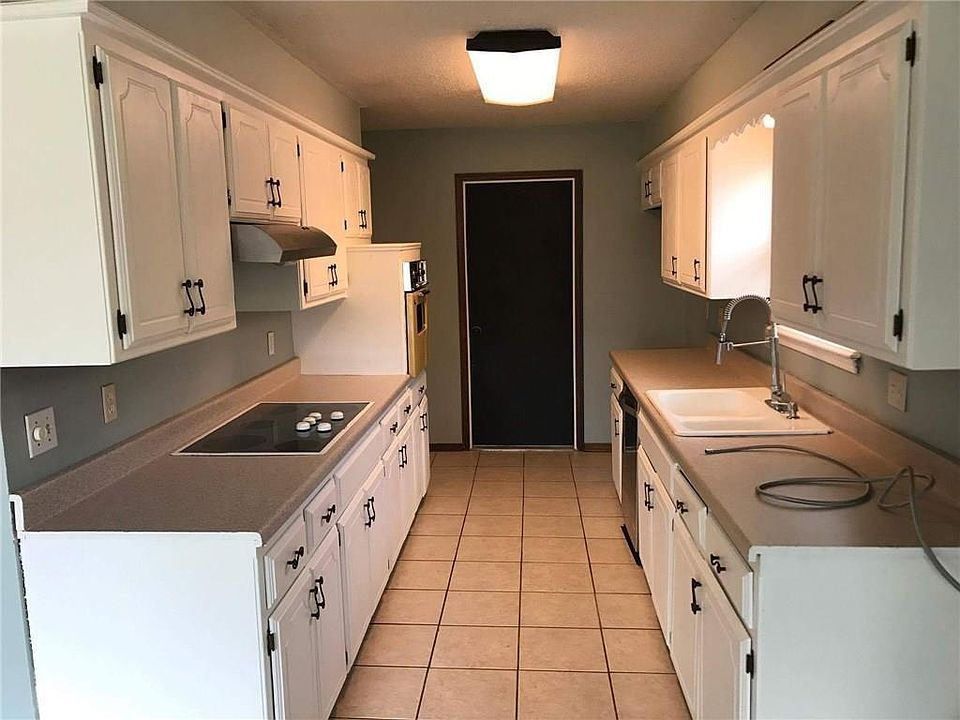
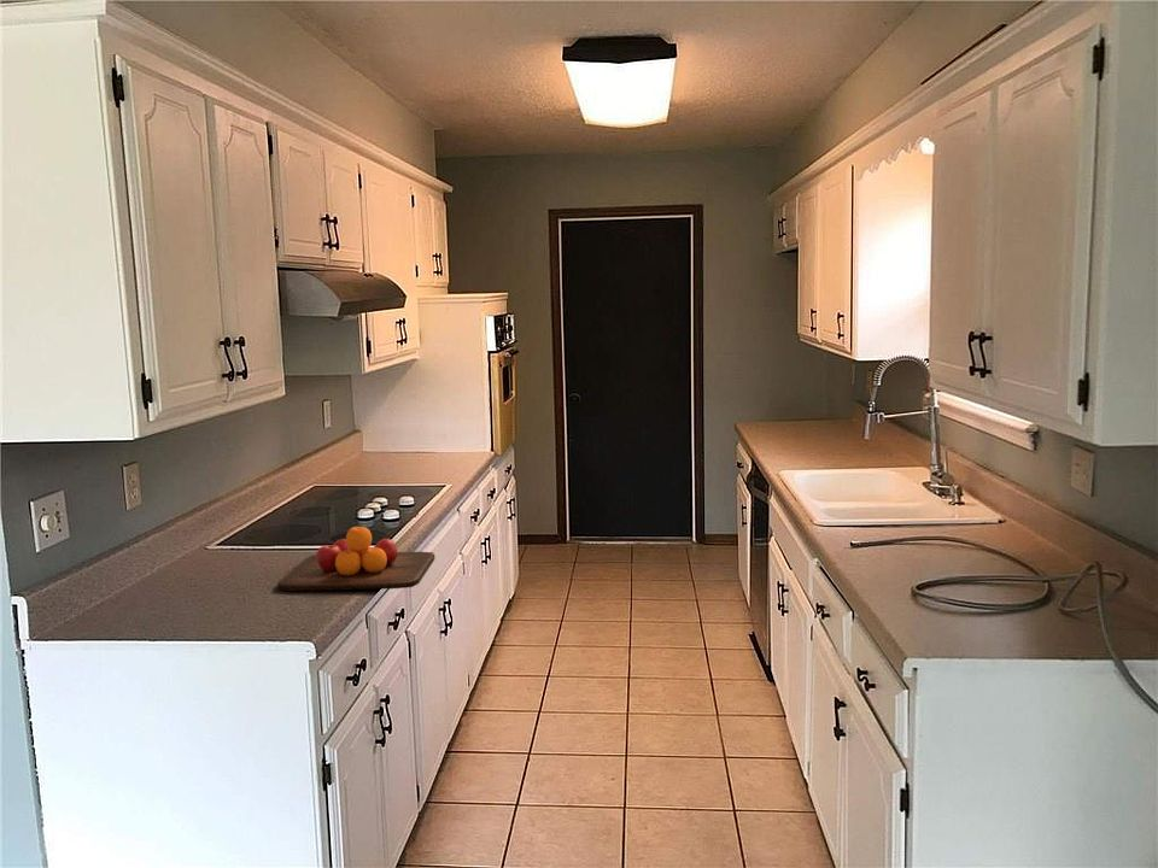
+ chopping board [276,526,435,592]
